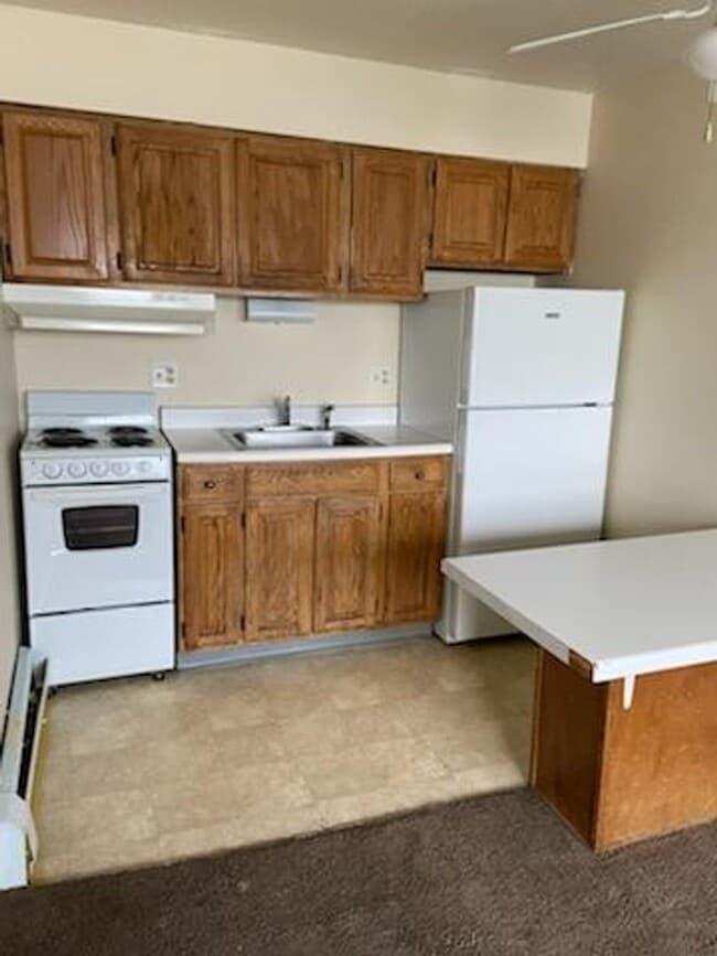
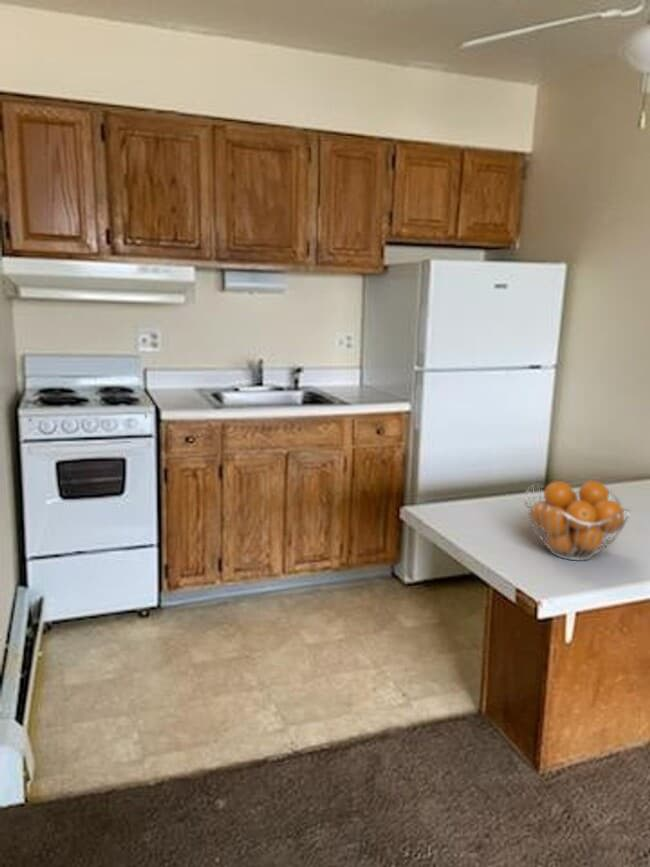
+ fruit basket [524,479,631,561]
